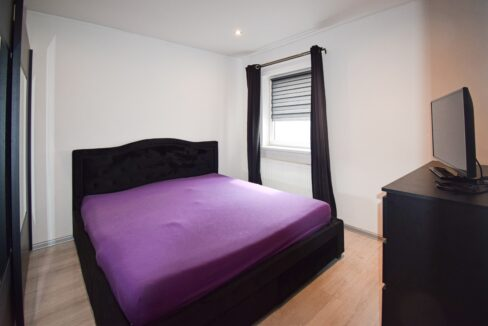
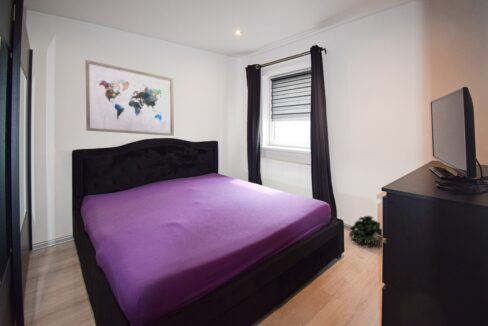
+ potted plant [348,215,383,246]
+ wall art [84,59,175,137]
